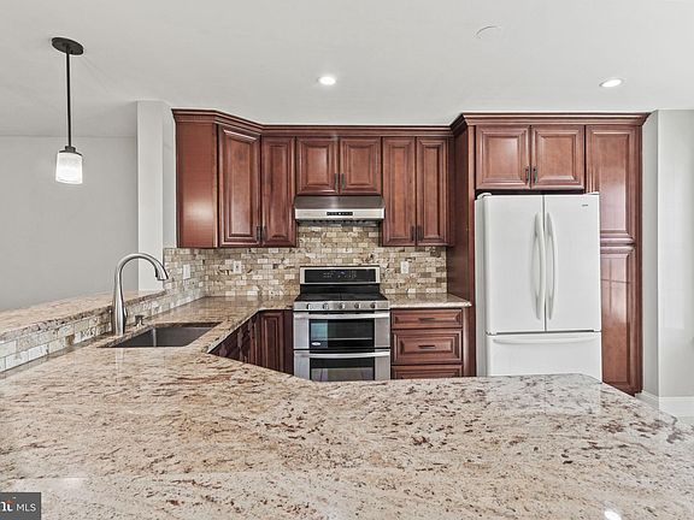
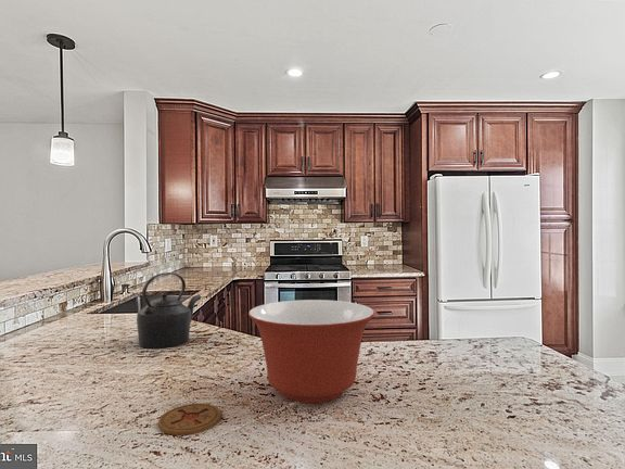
+ mixing bowl [247,299,375,404]
+ coaster [157,403,222,436]
+ kettle [136,271,202,350]
